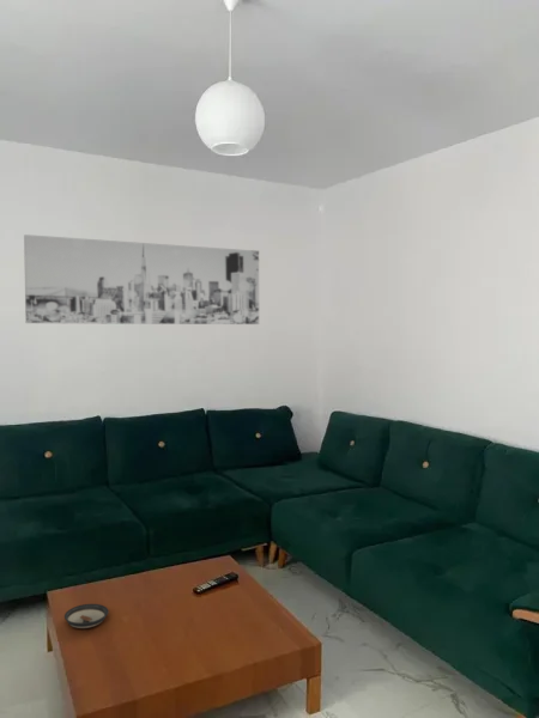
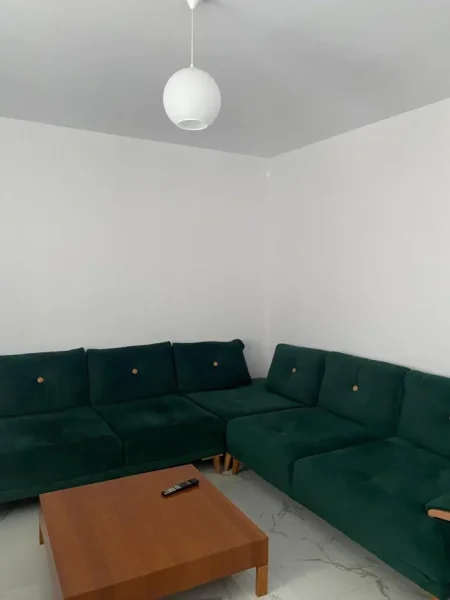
- wall art [23,233,260,325]
- saucer [63,603,110,629]
